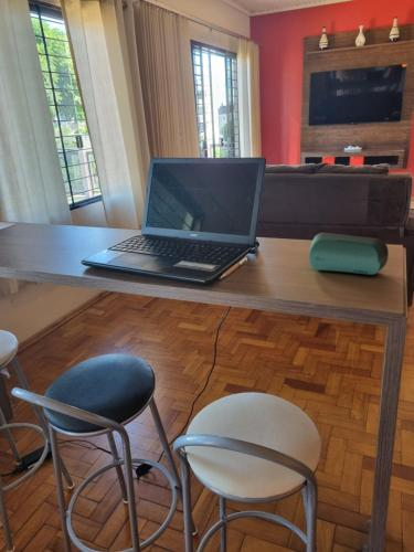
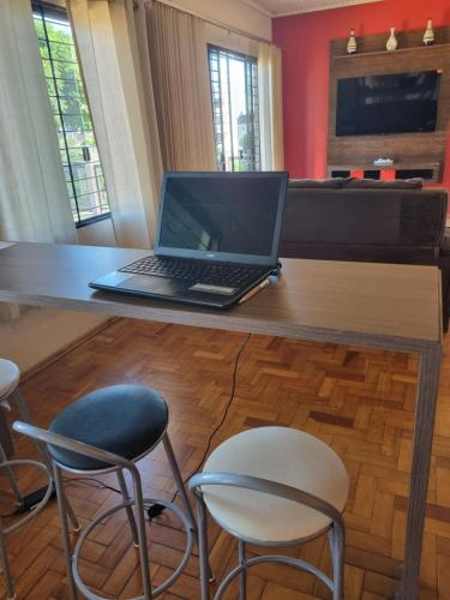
- speaker [308,232,390,276]
